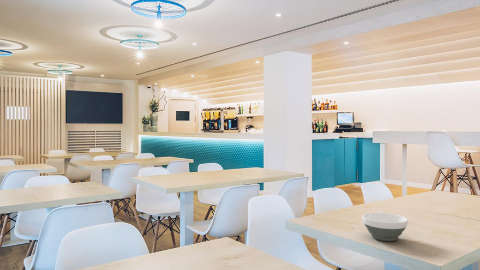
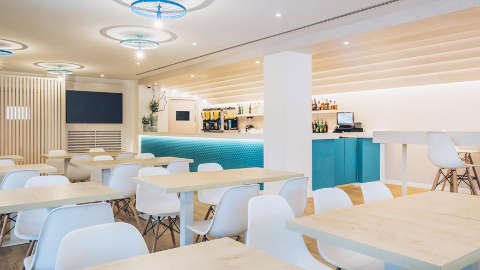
- bowl [361,212,409,242]
